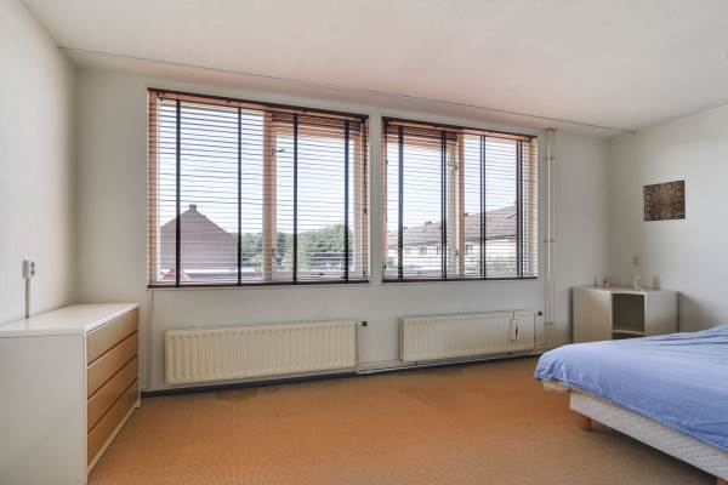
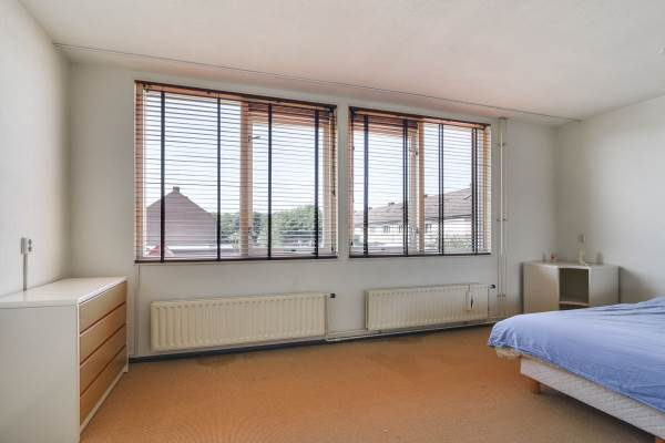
- wall art [642,178,687,223]
